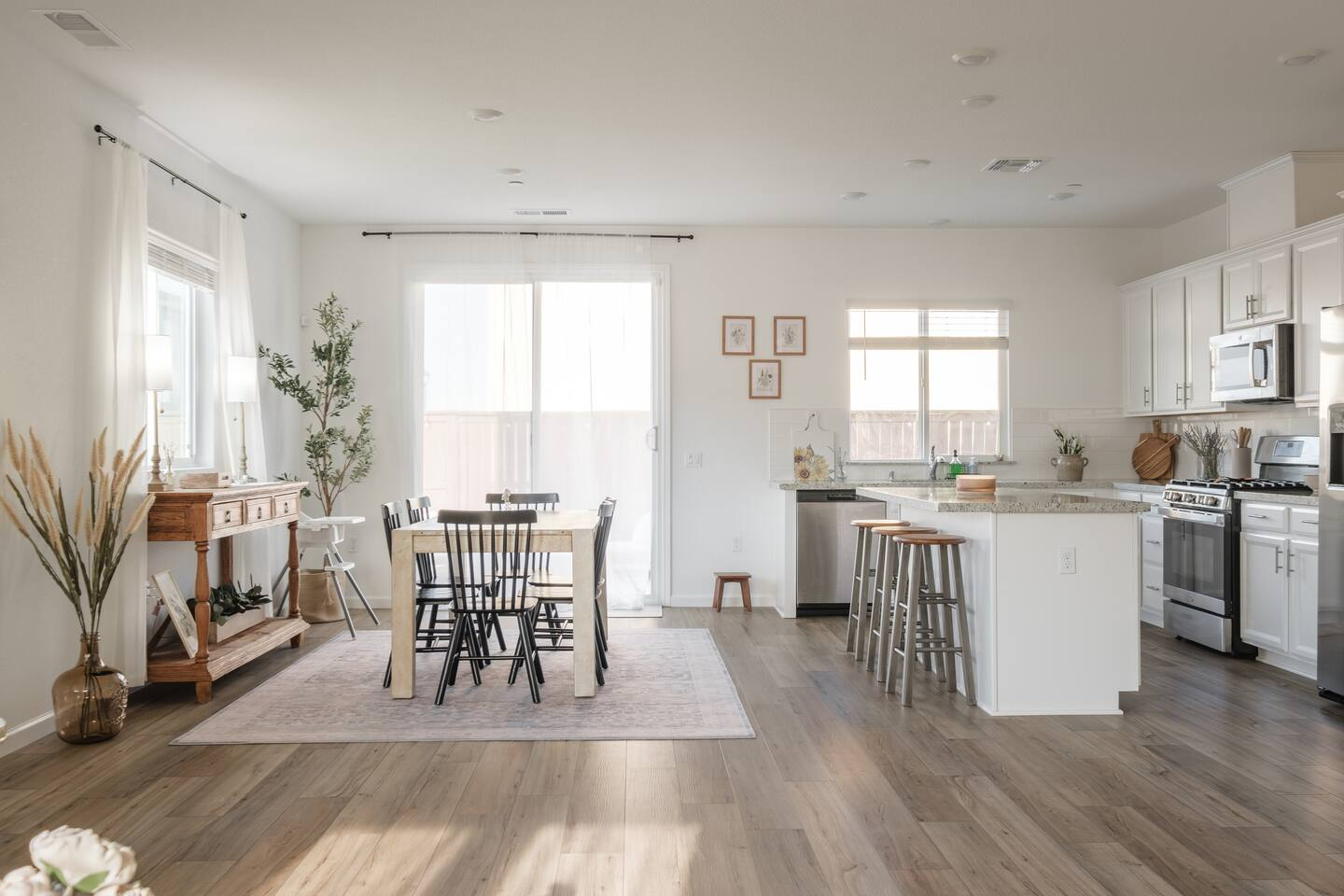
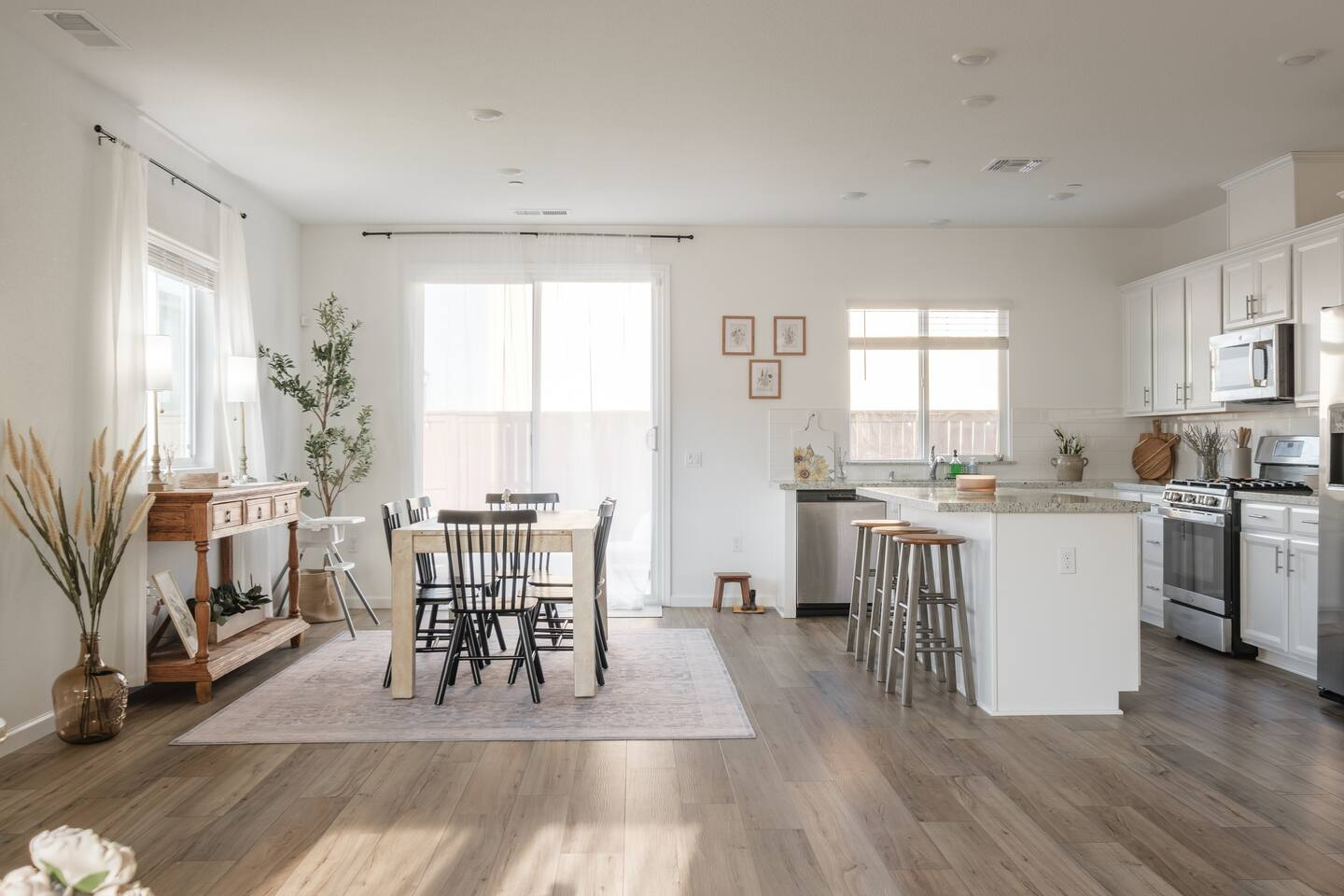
+ boots [733,588,765,614]
